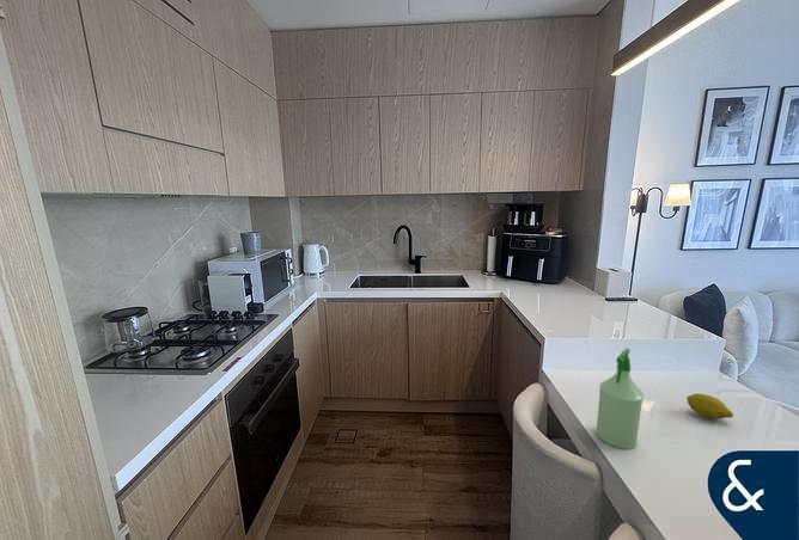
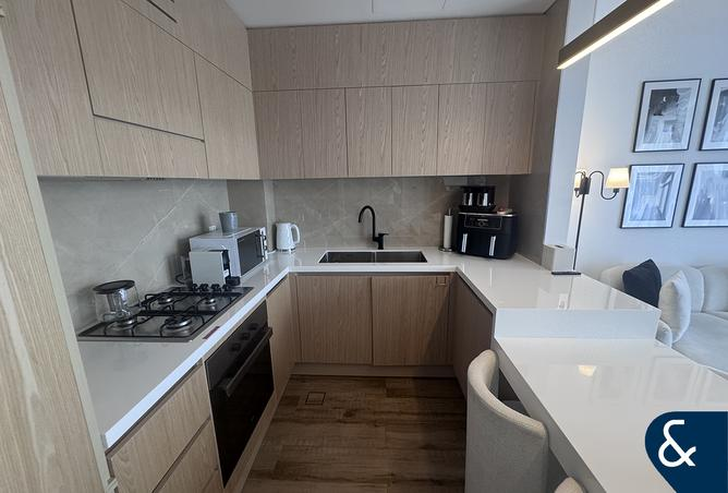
- fruit [685,393,734,421]
- spray bottle [596,346,645,450]
